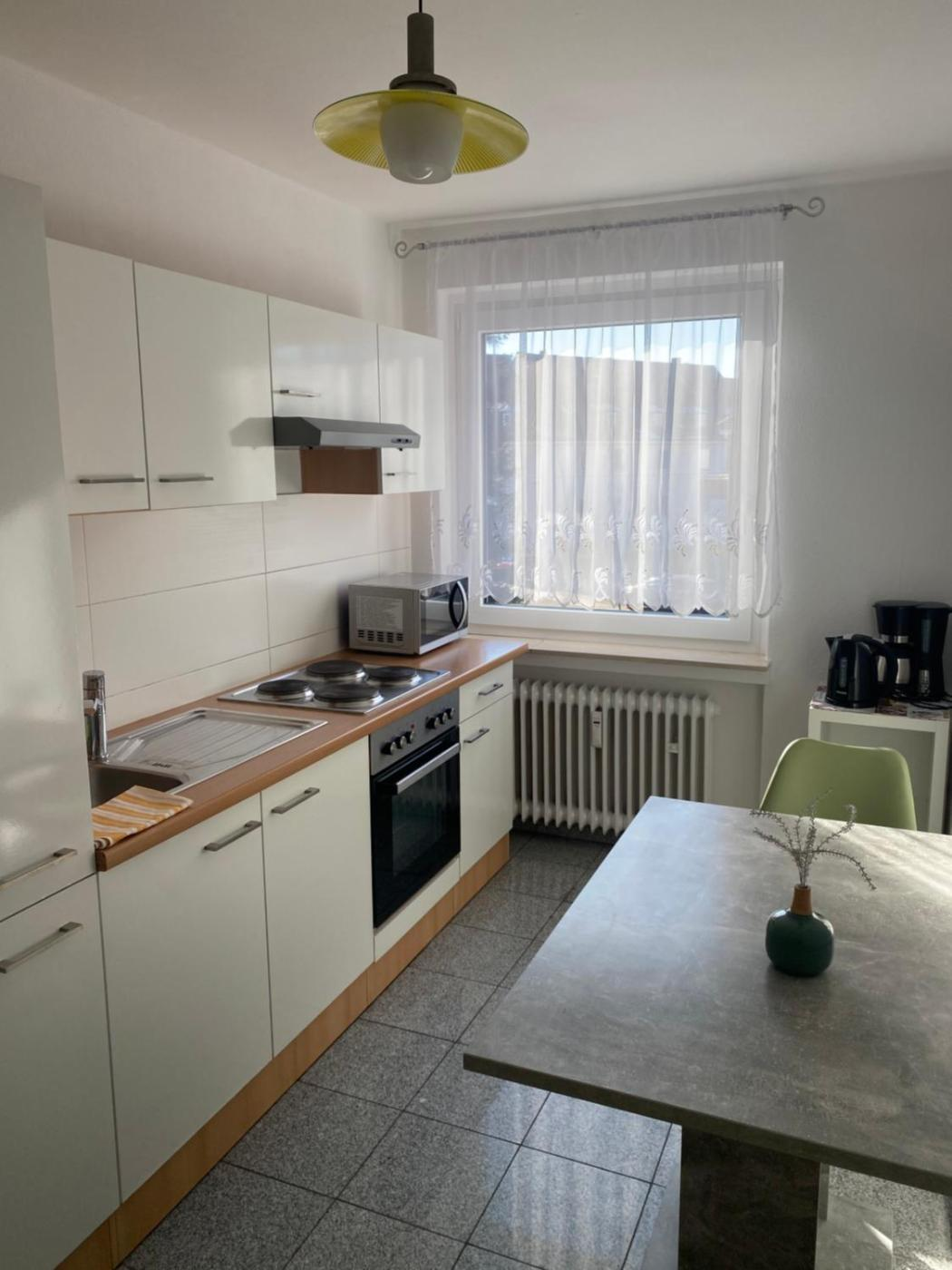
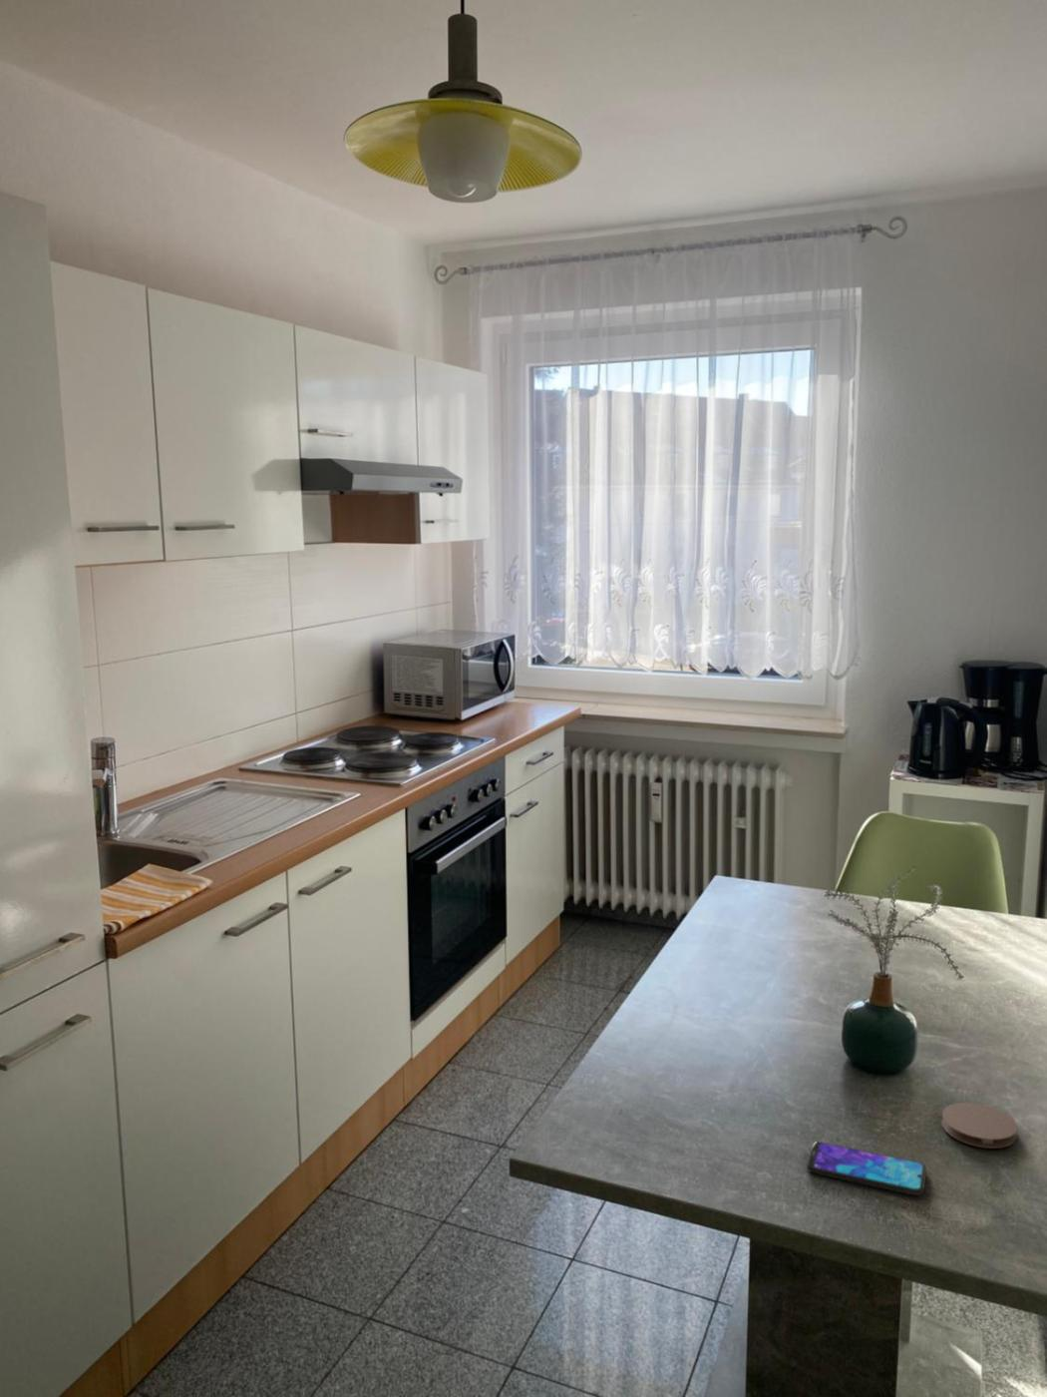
+ smartphone [806,1141,927,1197]
+ coaster [941,1101,1018,1150]
